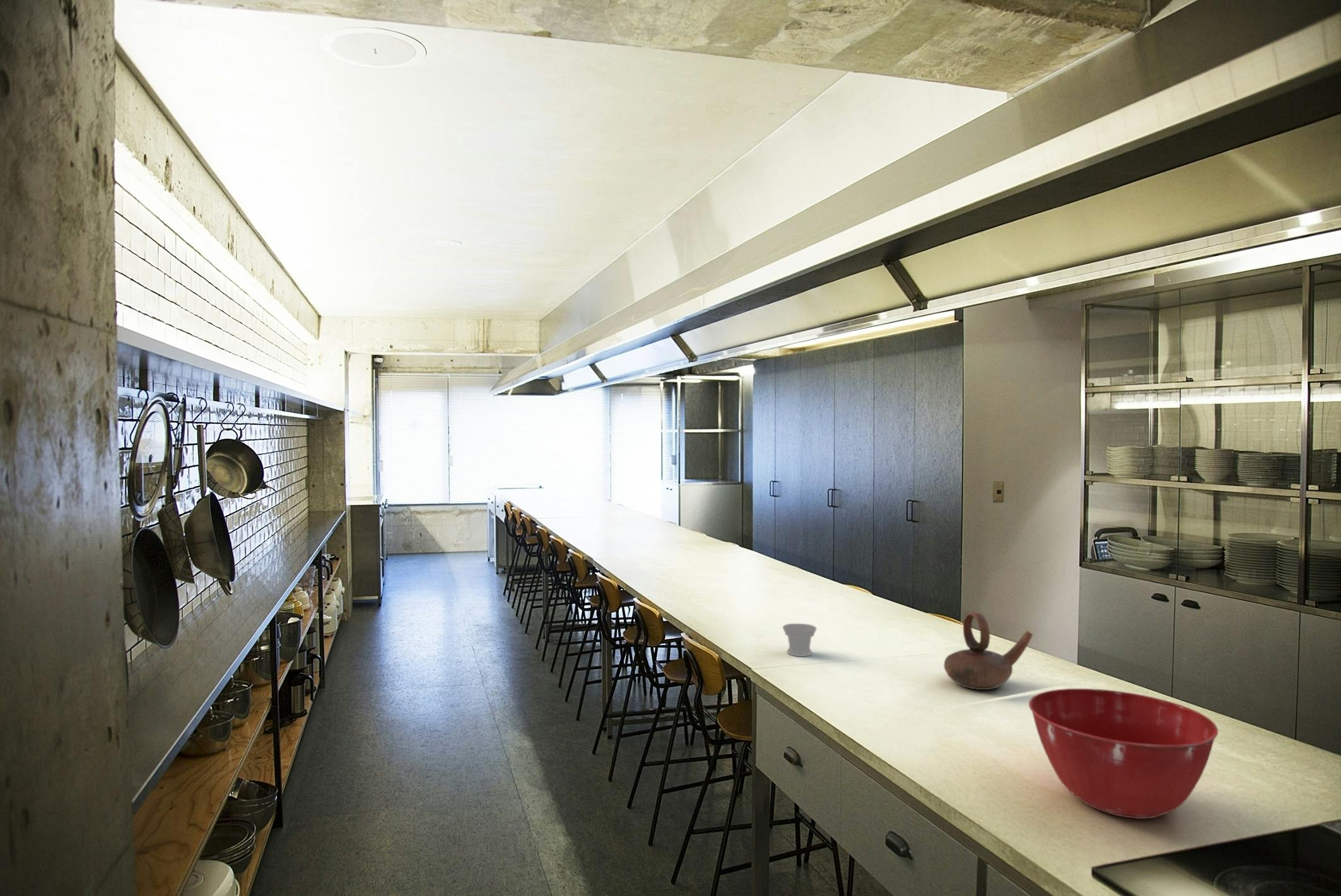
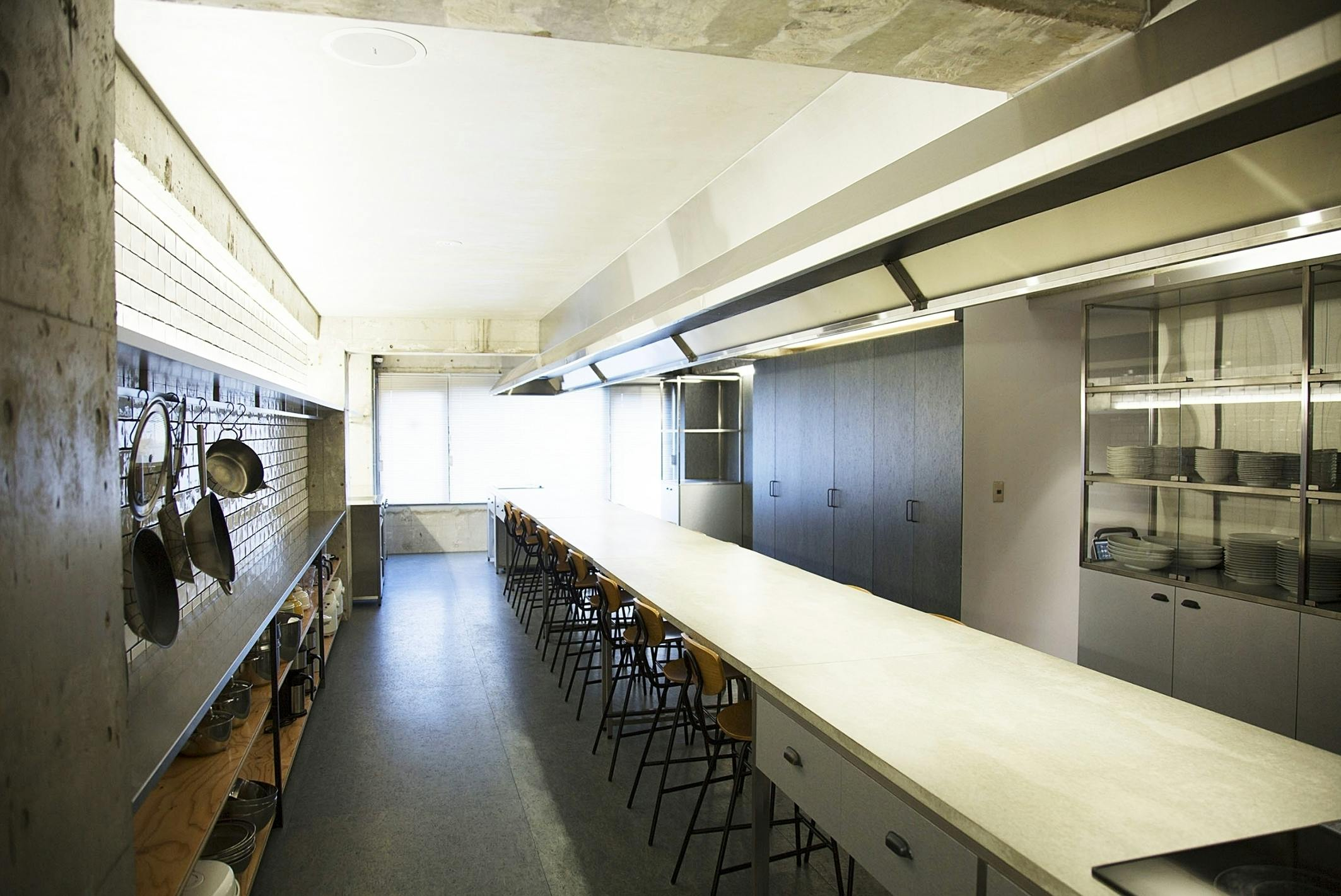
- mixing bowl [1028,688,1219,820]
- cup [782,623,817,657]
- teapot [943,611,1033,690]
